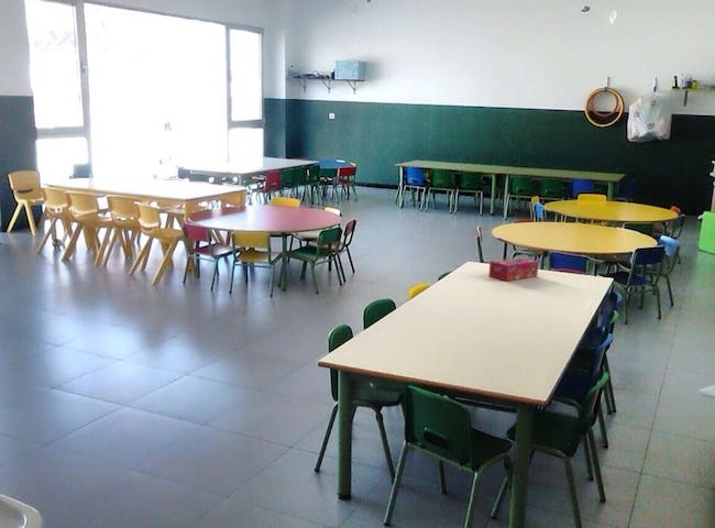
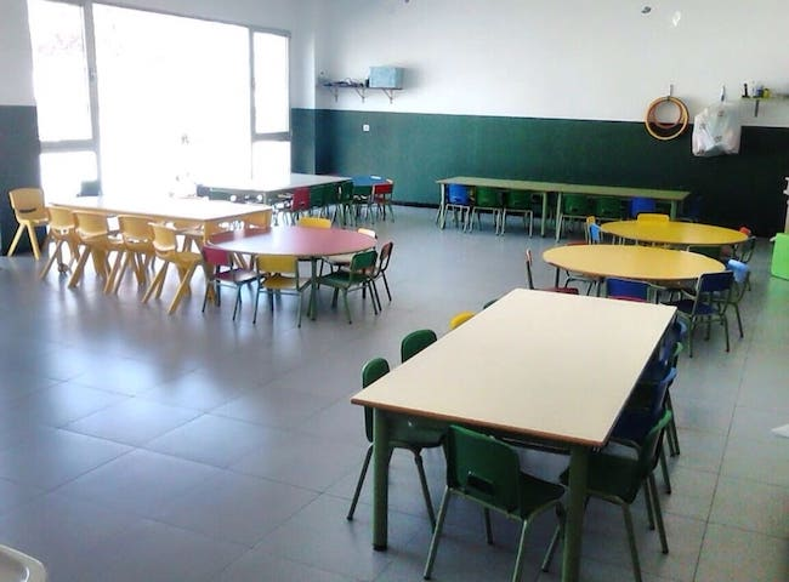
- tissue box [488,256,539,282]
